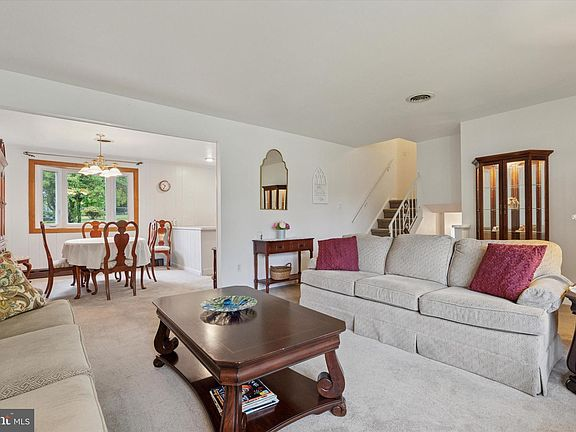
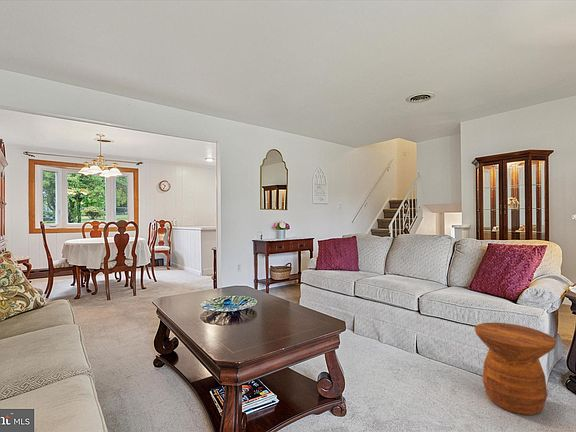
+ side table [474,322,557,416]
